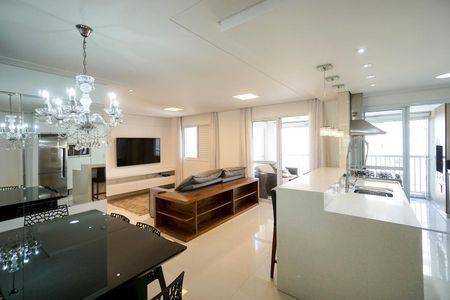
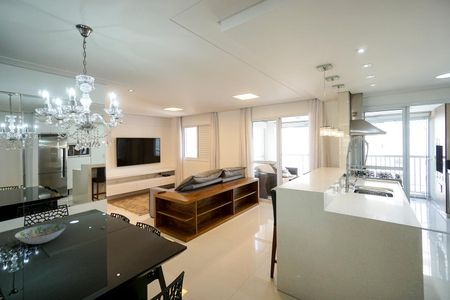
+ decorative bowl [14,222,68,245]
